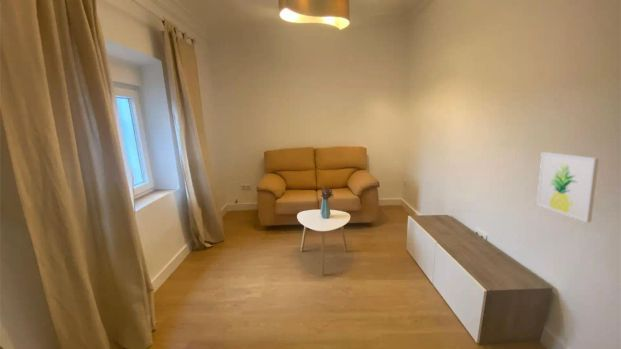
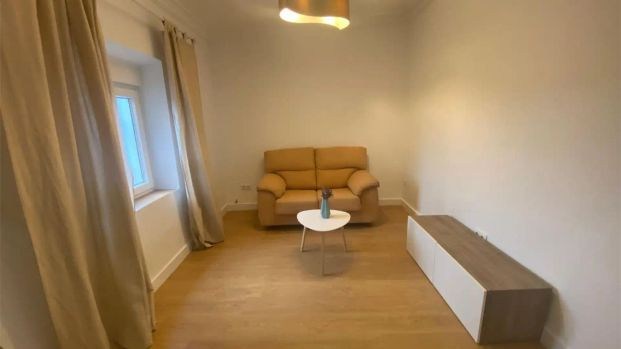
- wall art [536,151,600,223]
